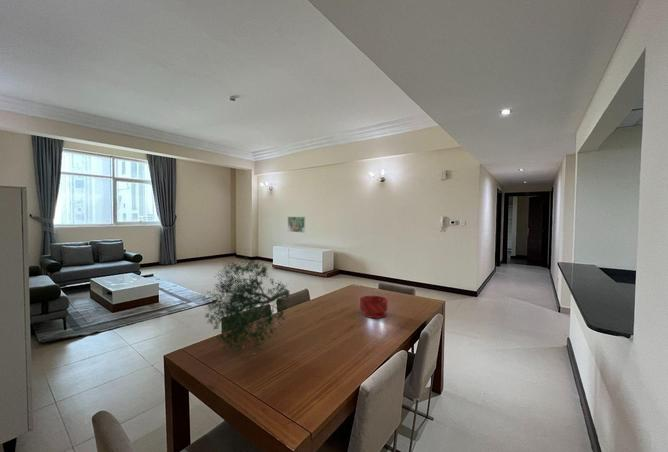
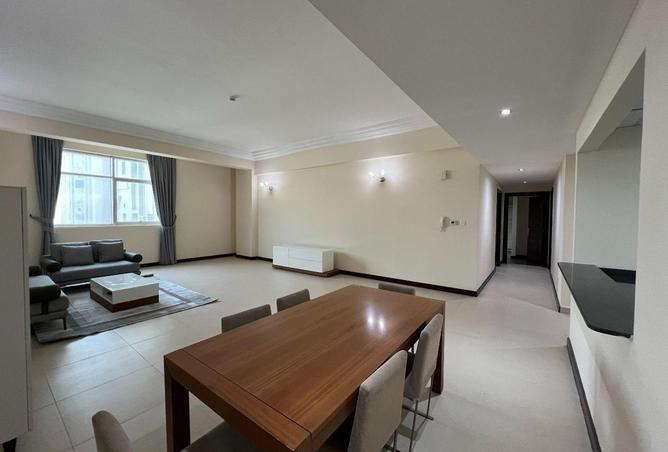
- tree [201,254,291,354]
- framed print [287,216,306,234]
- bowl [359,295,389,319]
